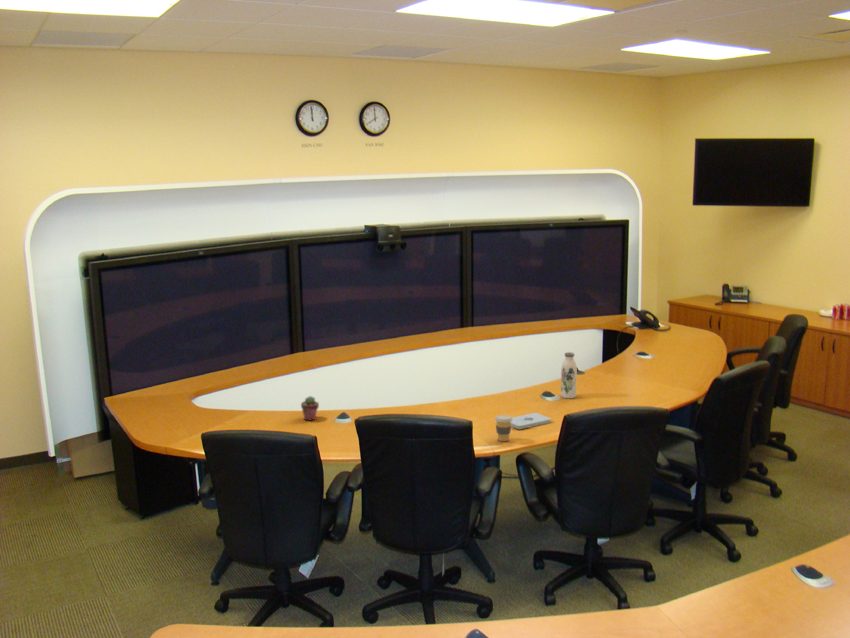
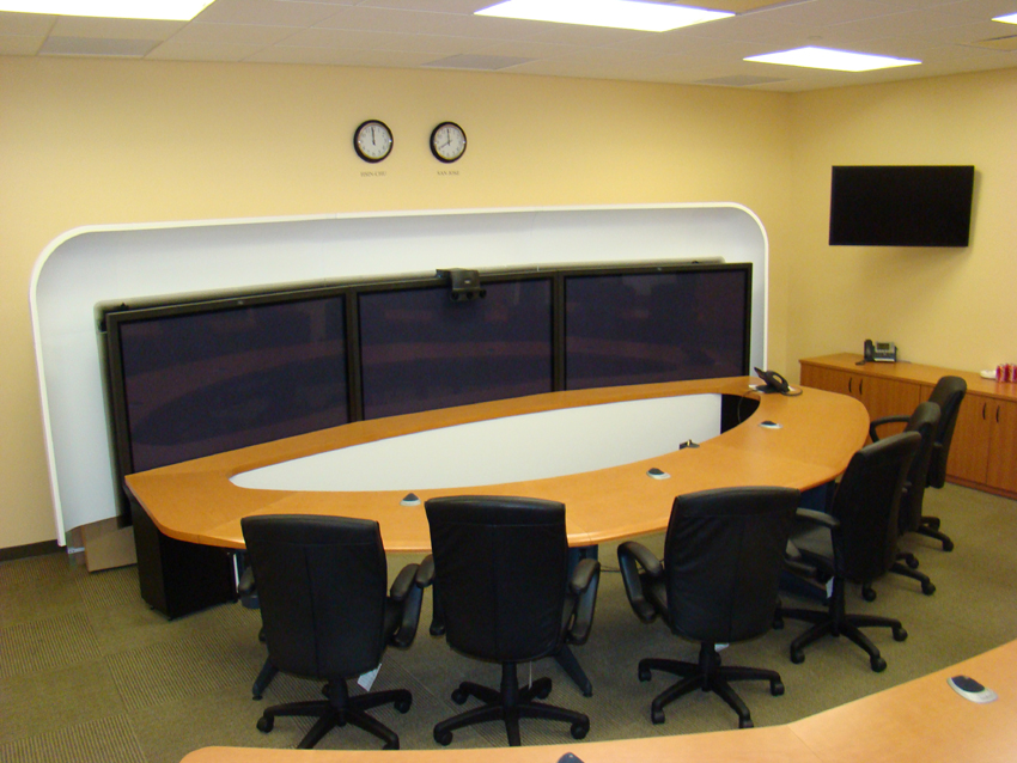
- water bottle [560,351,578,399]
- notepad [510,412,552,430]
- potted succulent [300,395,320,421]
- coffee cup [494,414,512,442]
